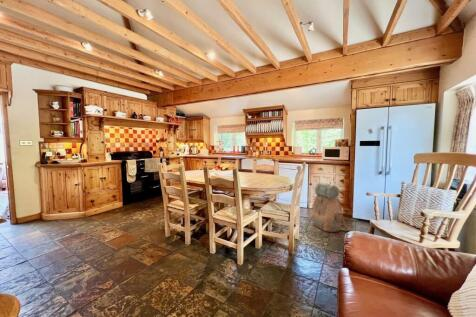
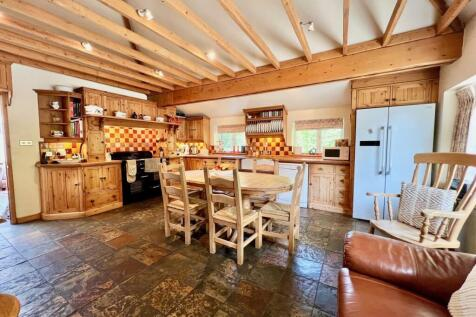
- backpack [311,182,354,233]
